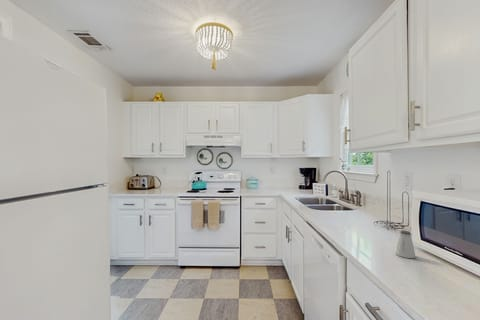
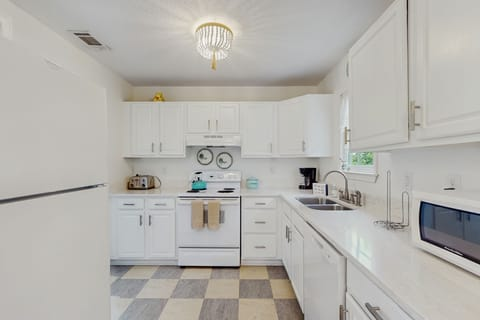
- saltshaker [395,230,417,259]
